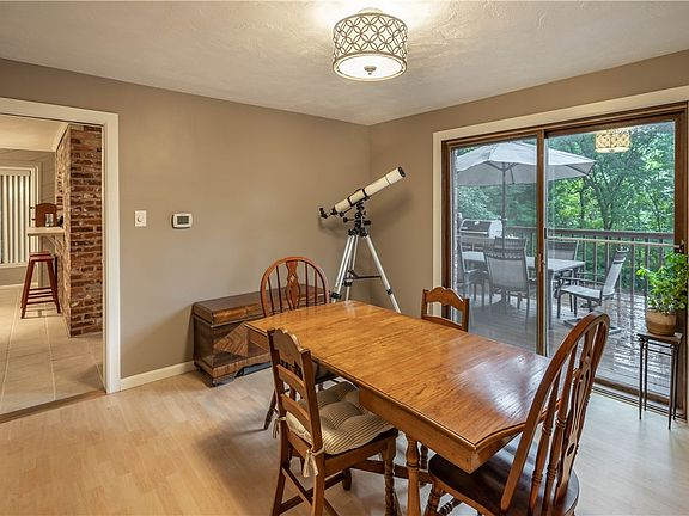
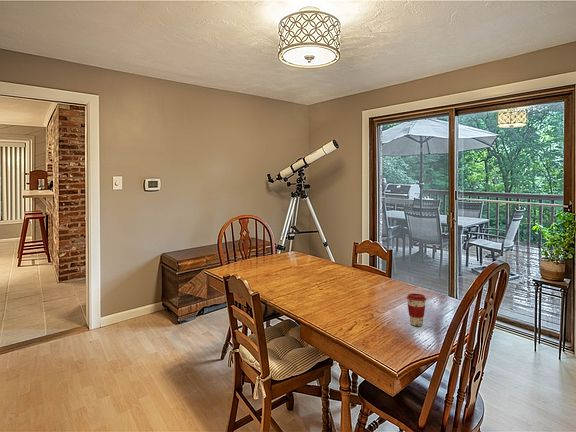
+ coffee cup [406,293,427,327]
